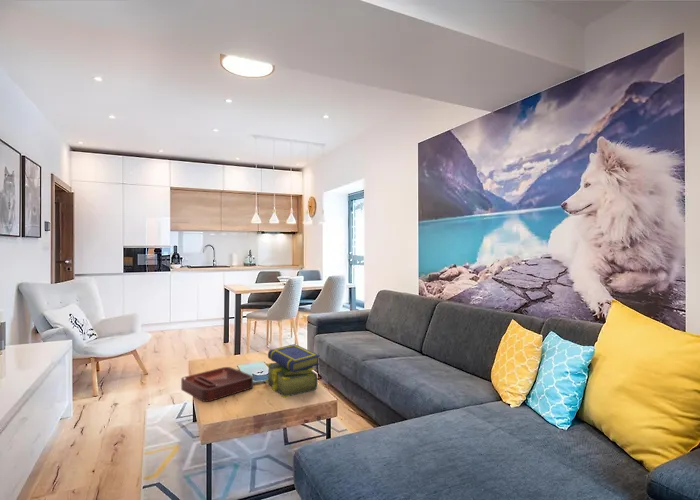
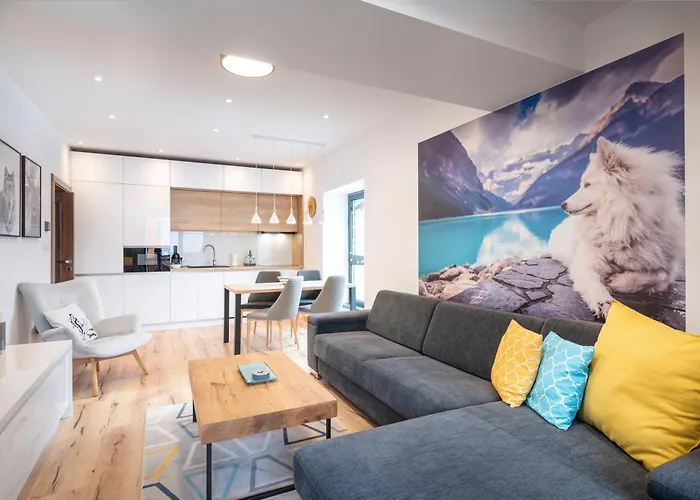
- decorative tray [180,366,254,403]
- stack of books [265,343,321,398]
